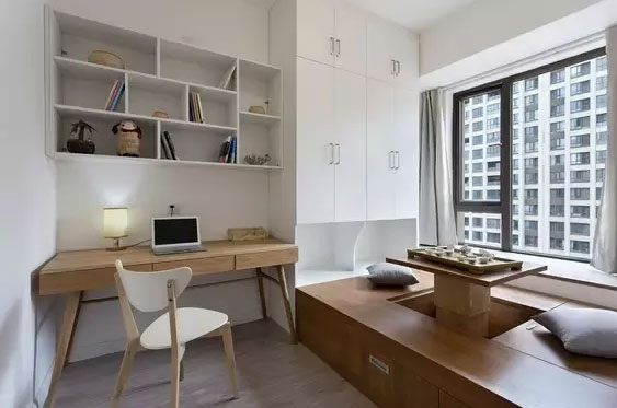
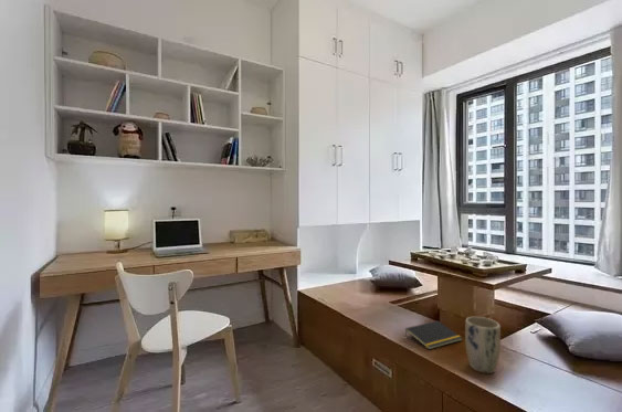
+ notepad [404,320,463,350]
+ plant pot [464,316,502,374]
